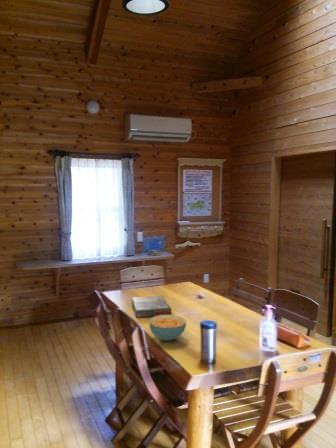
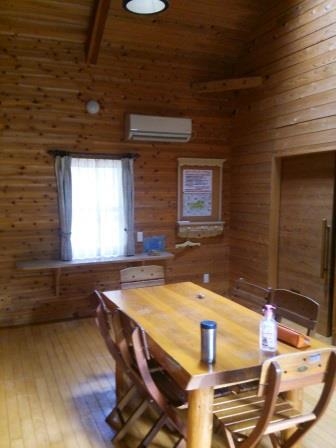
- cereal bowl [148,314,187,342]
- board game [131,295,172,318]
